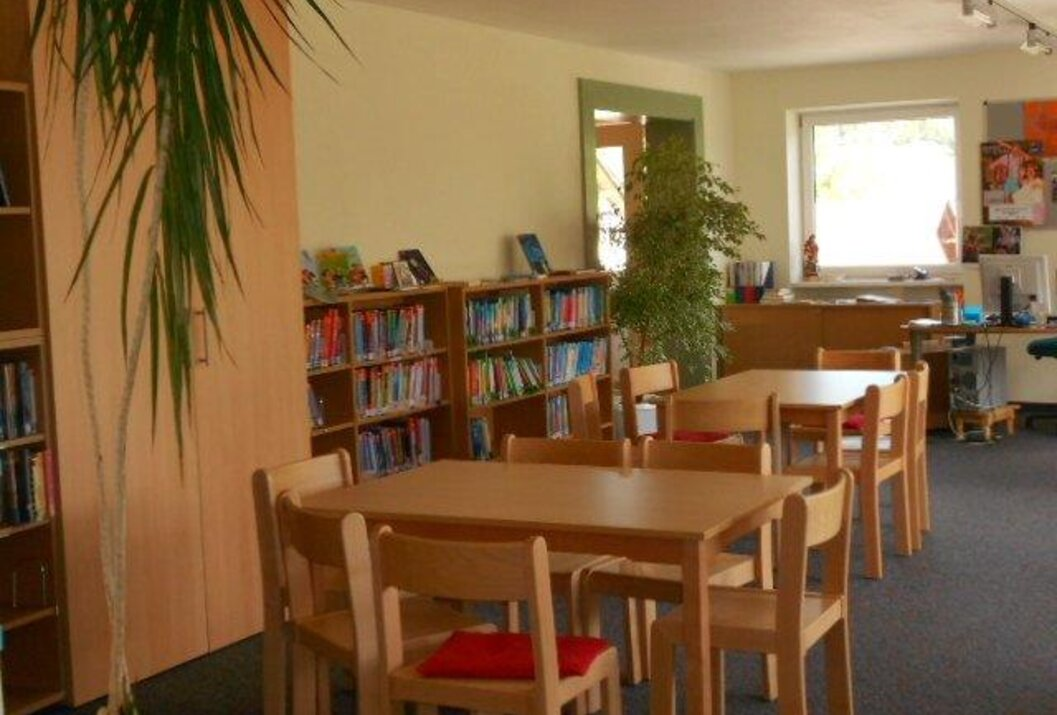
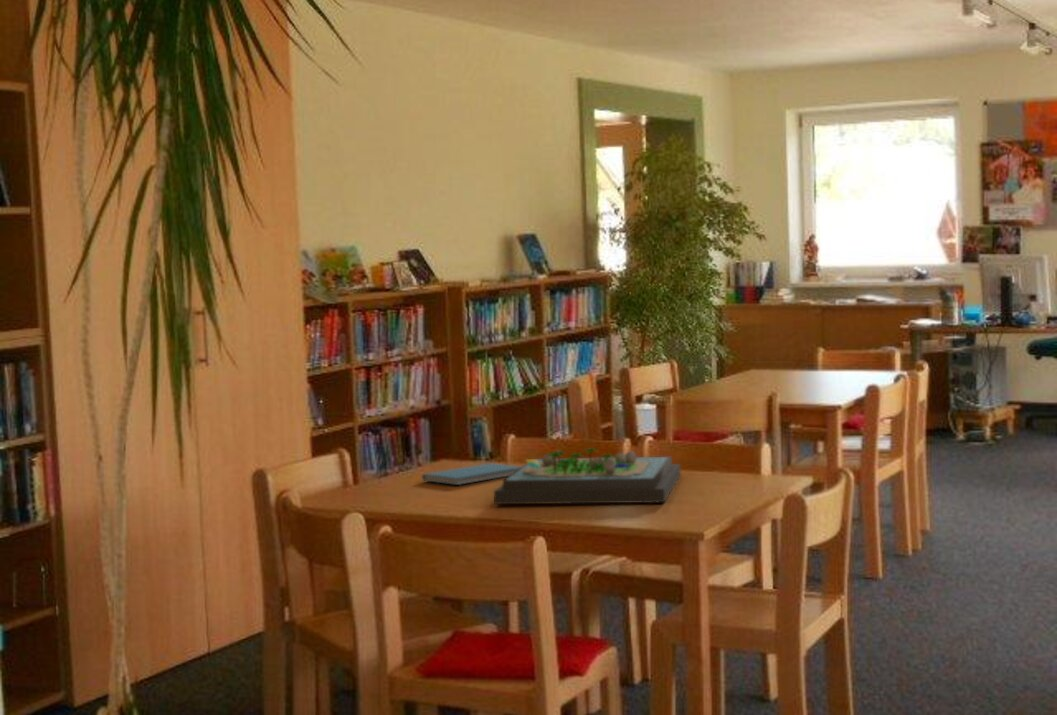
+ board game [493,447,682,505]
+ book [421,462,522,486]
